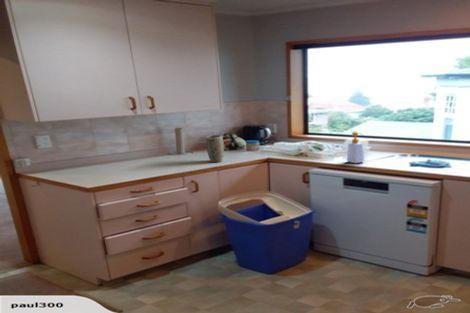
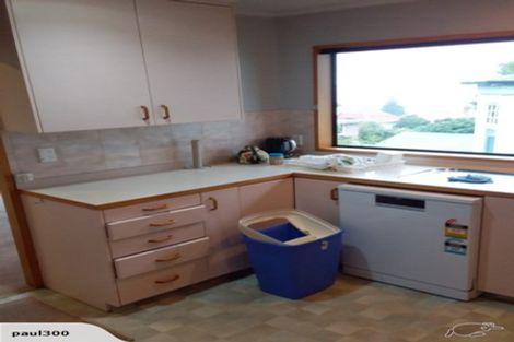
- soap bottle [346,131,365,164]
- plant pot [205,134,225,163]
